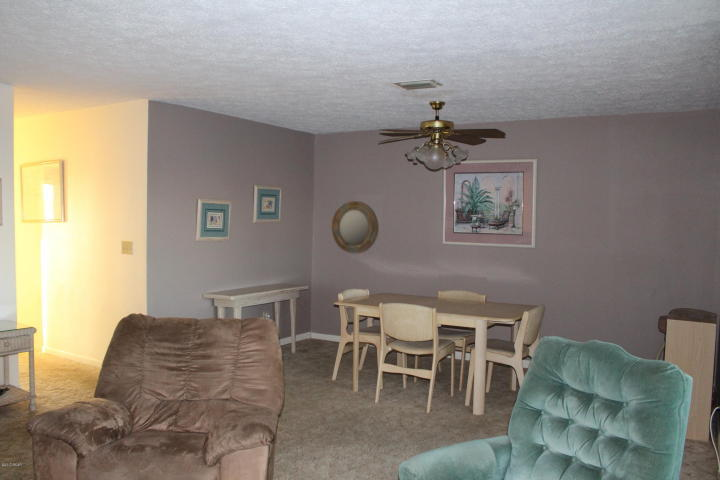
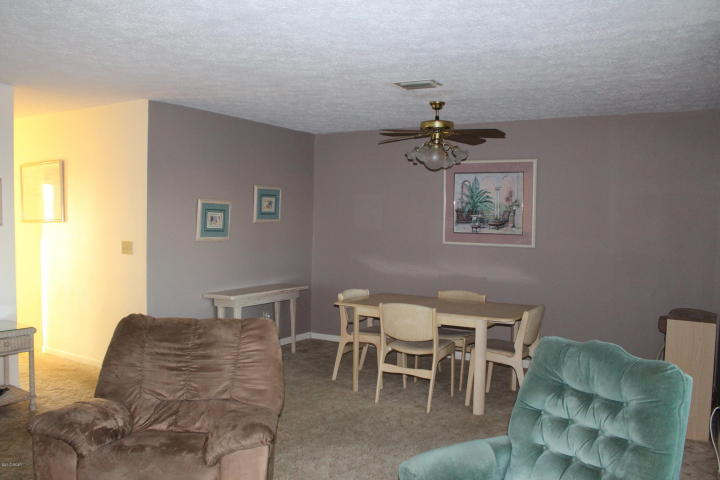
- home mirror [330,200,380,254]
